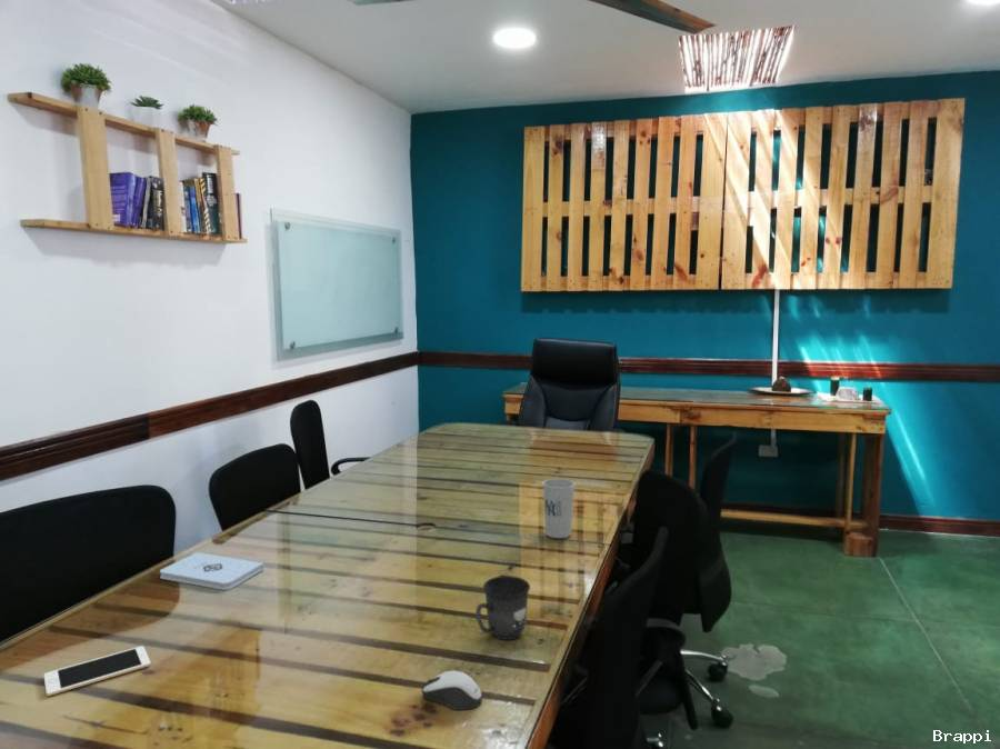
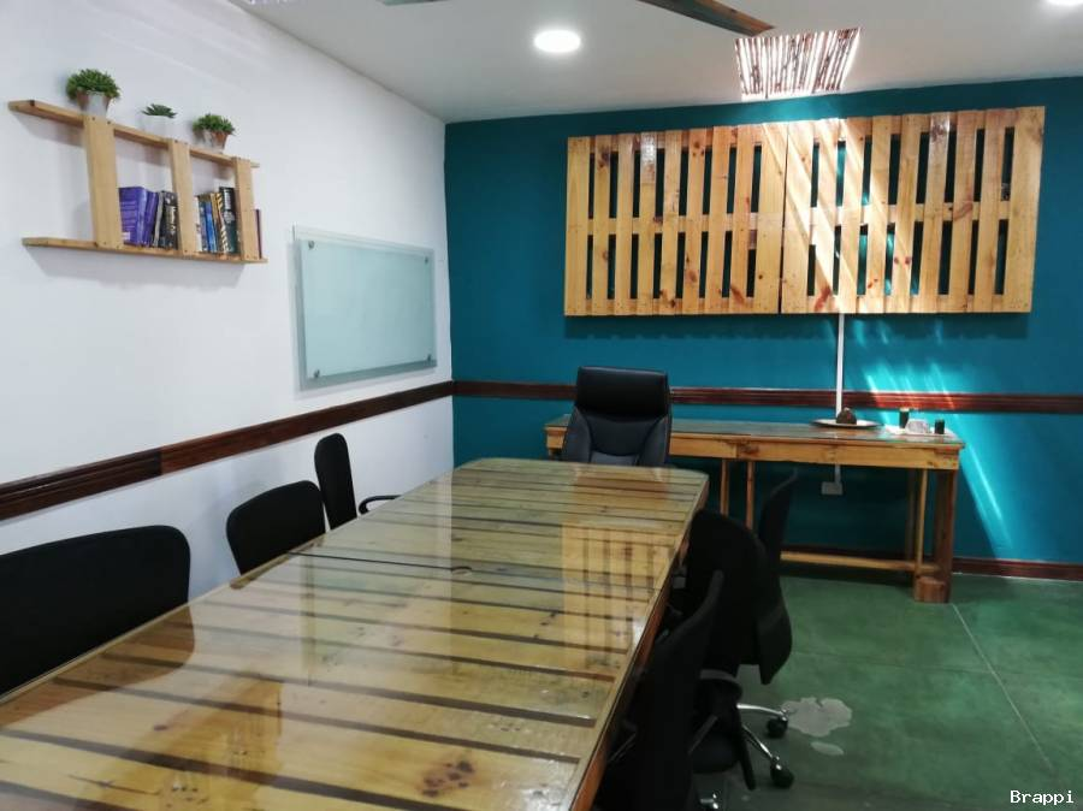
- notepad [159,551,266,591]
- cell phone [43,645,151,697]
- cup [542,478,576,539]
- mug [474,575,531,641]
- computer mouse [420,670,483,711]
